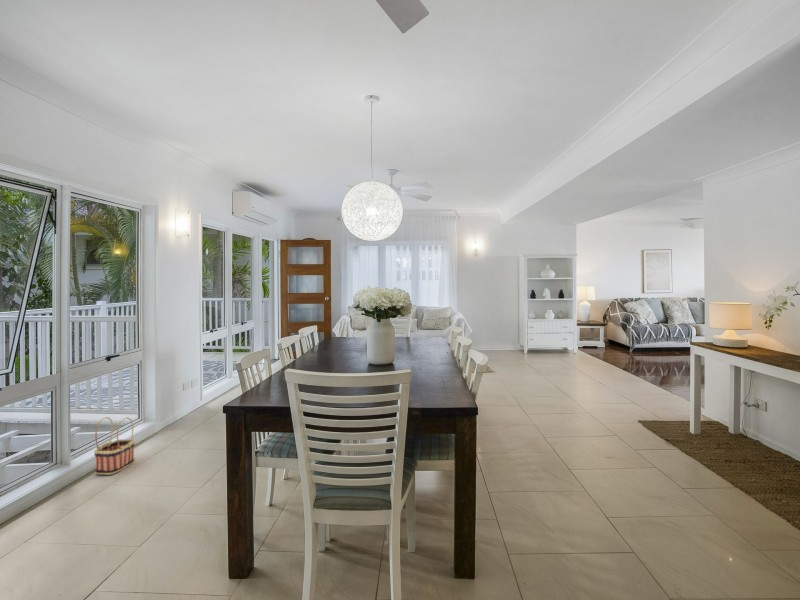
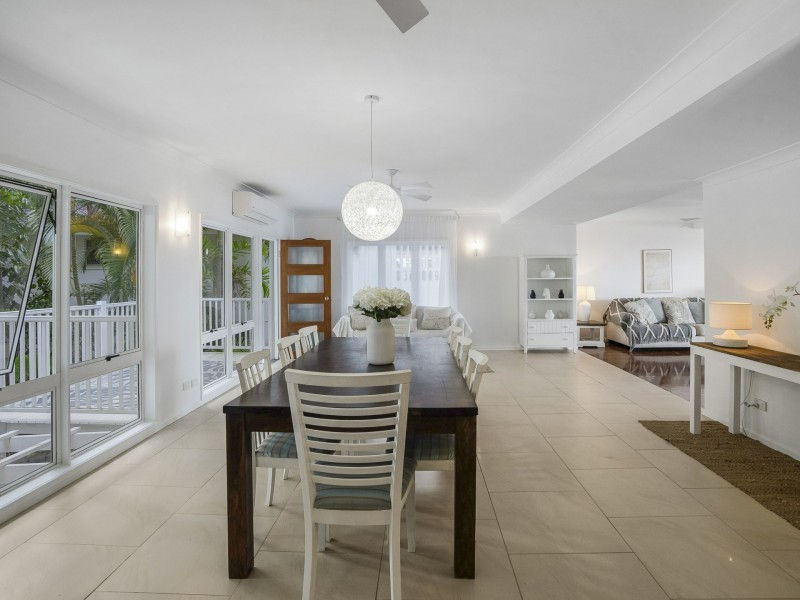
- basket [93,416,136,476]
